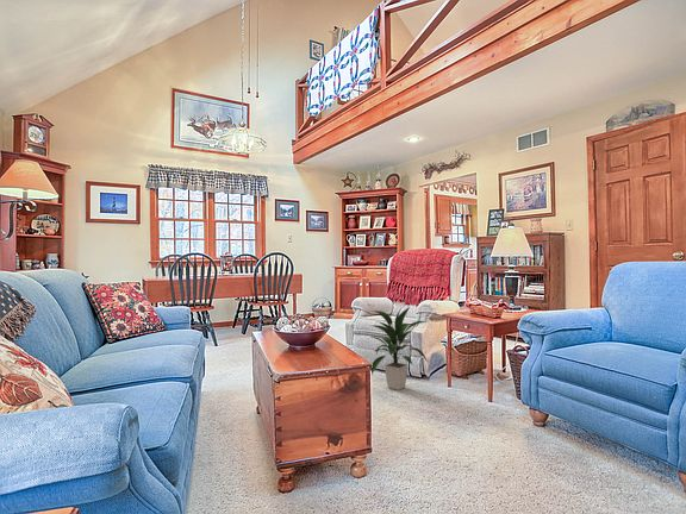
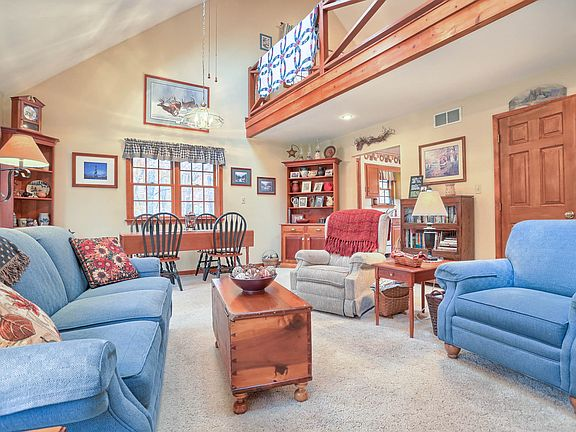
- indoor plant [367,305,429,391]
